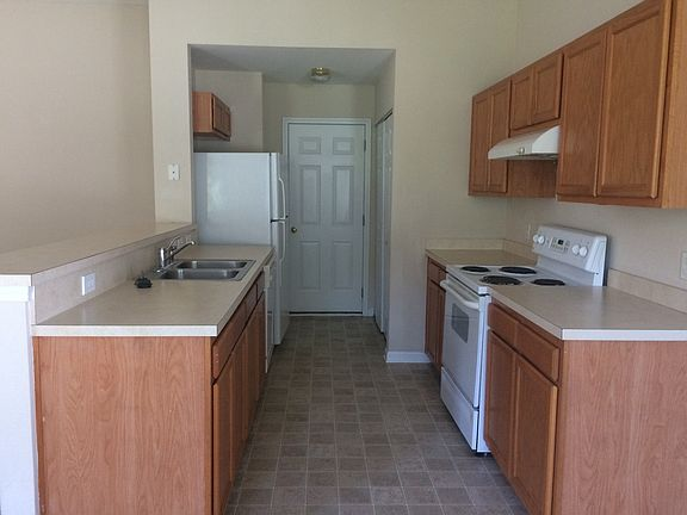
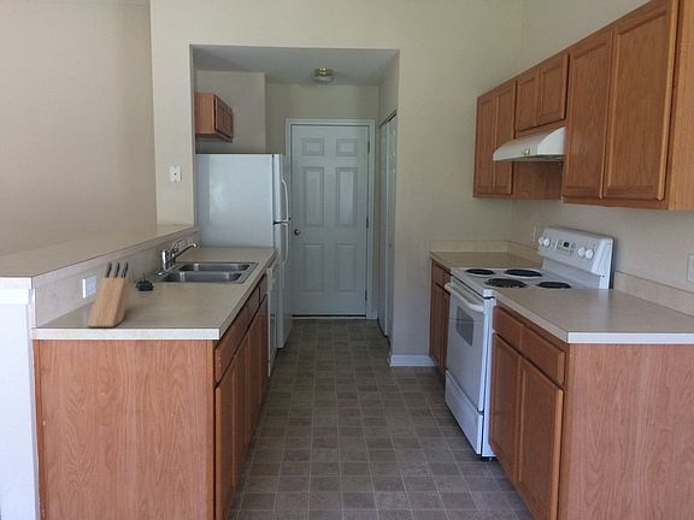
+ knife block [86,261,130,329]
